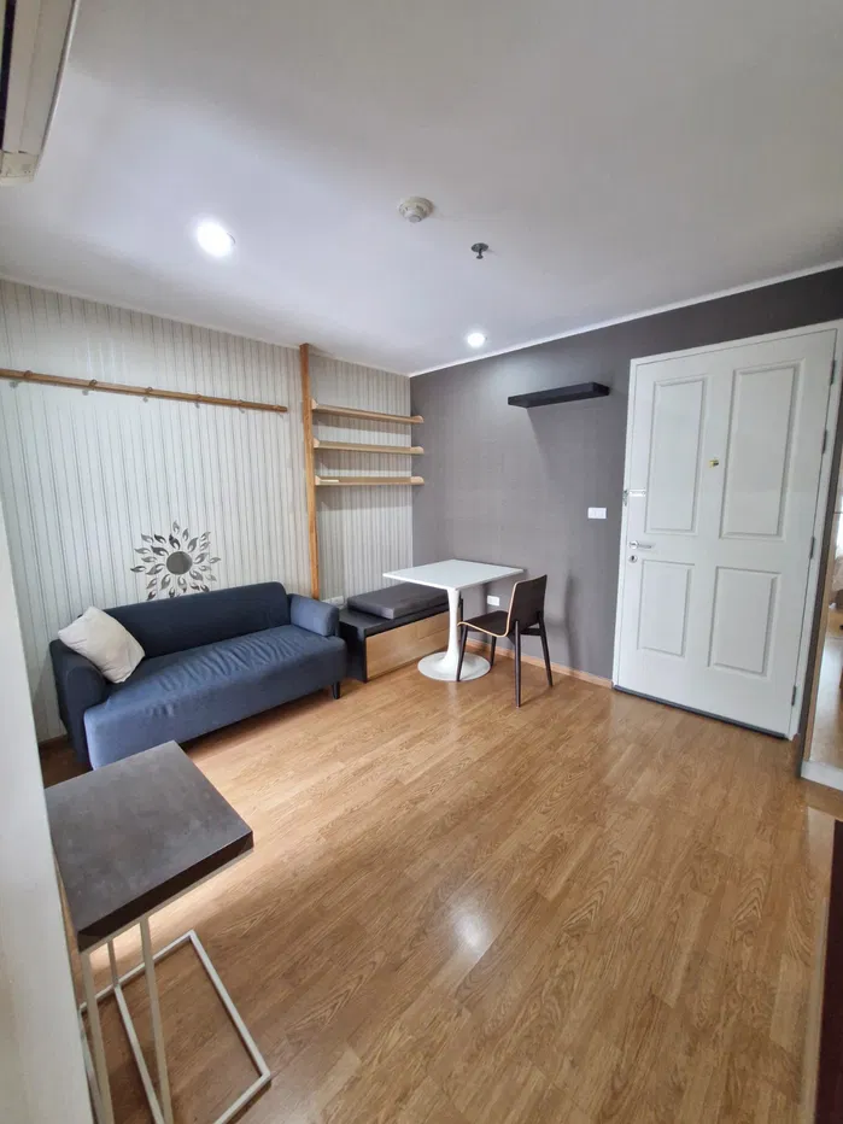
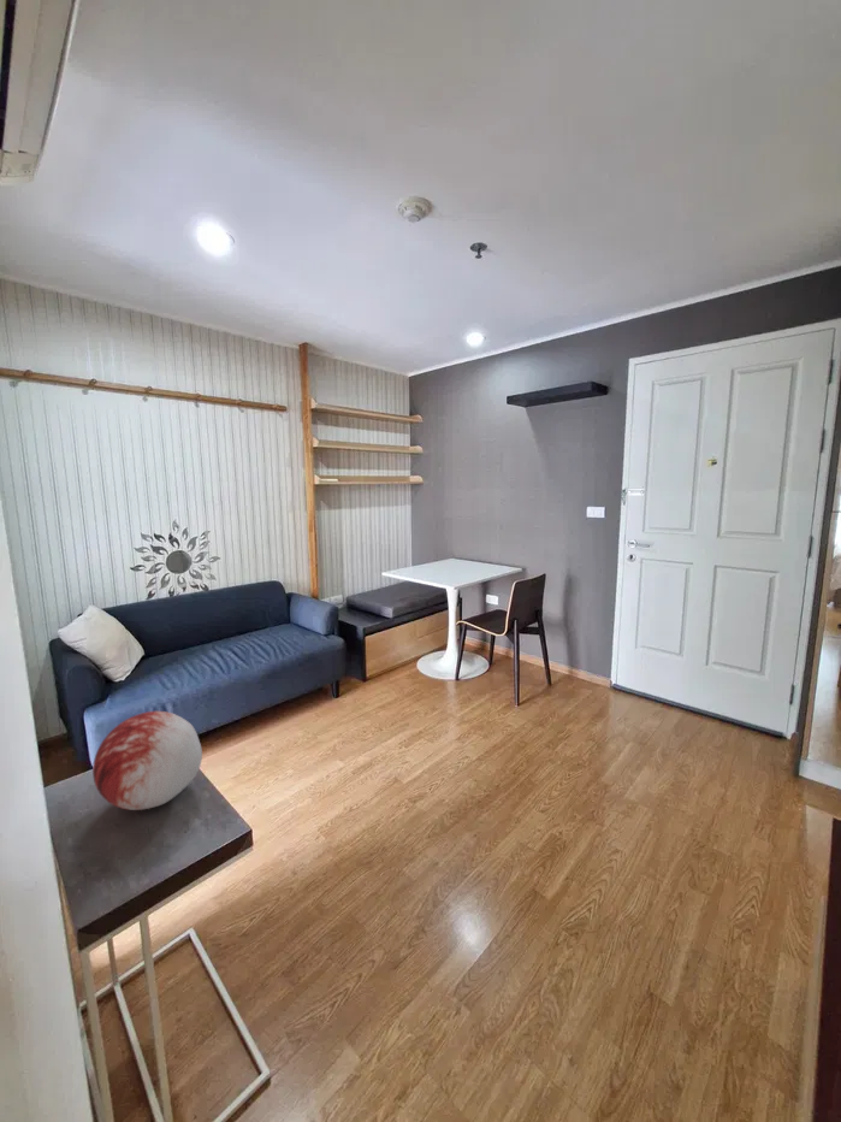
+ decorative orb [91,710,203,811]
